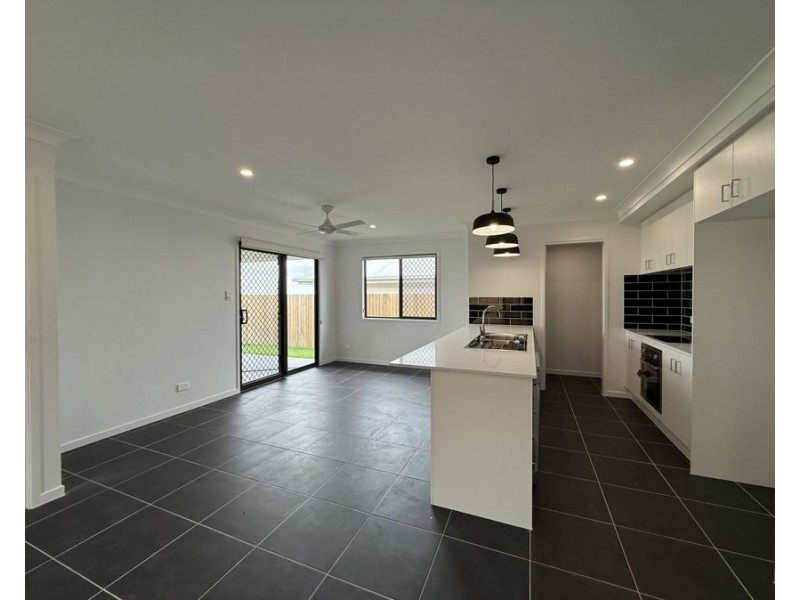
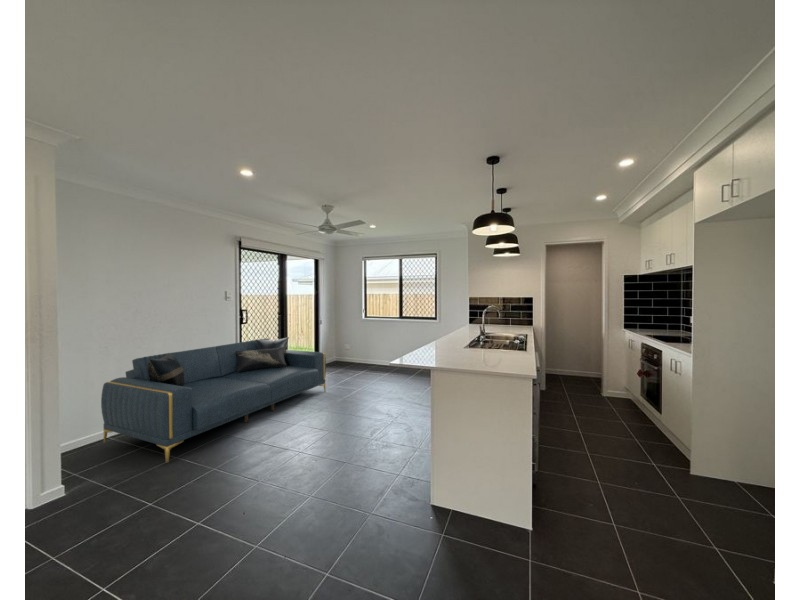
+ sofa [100,336,327,464]
